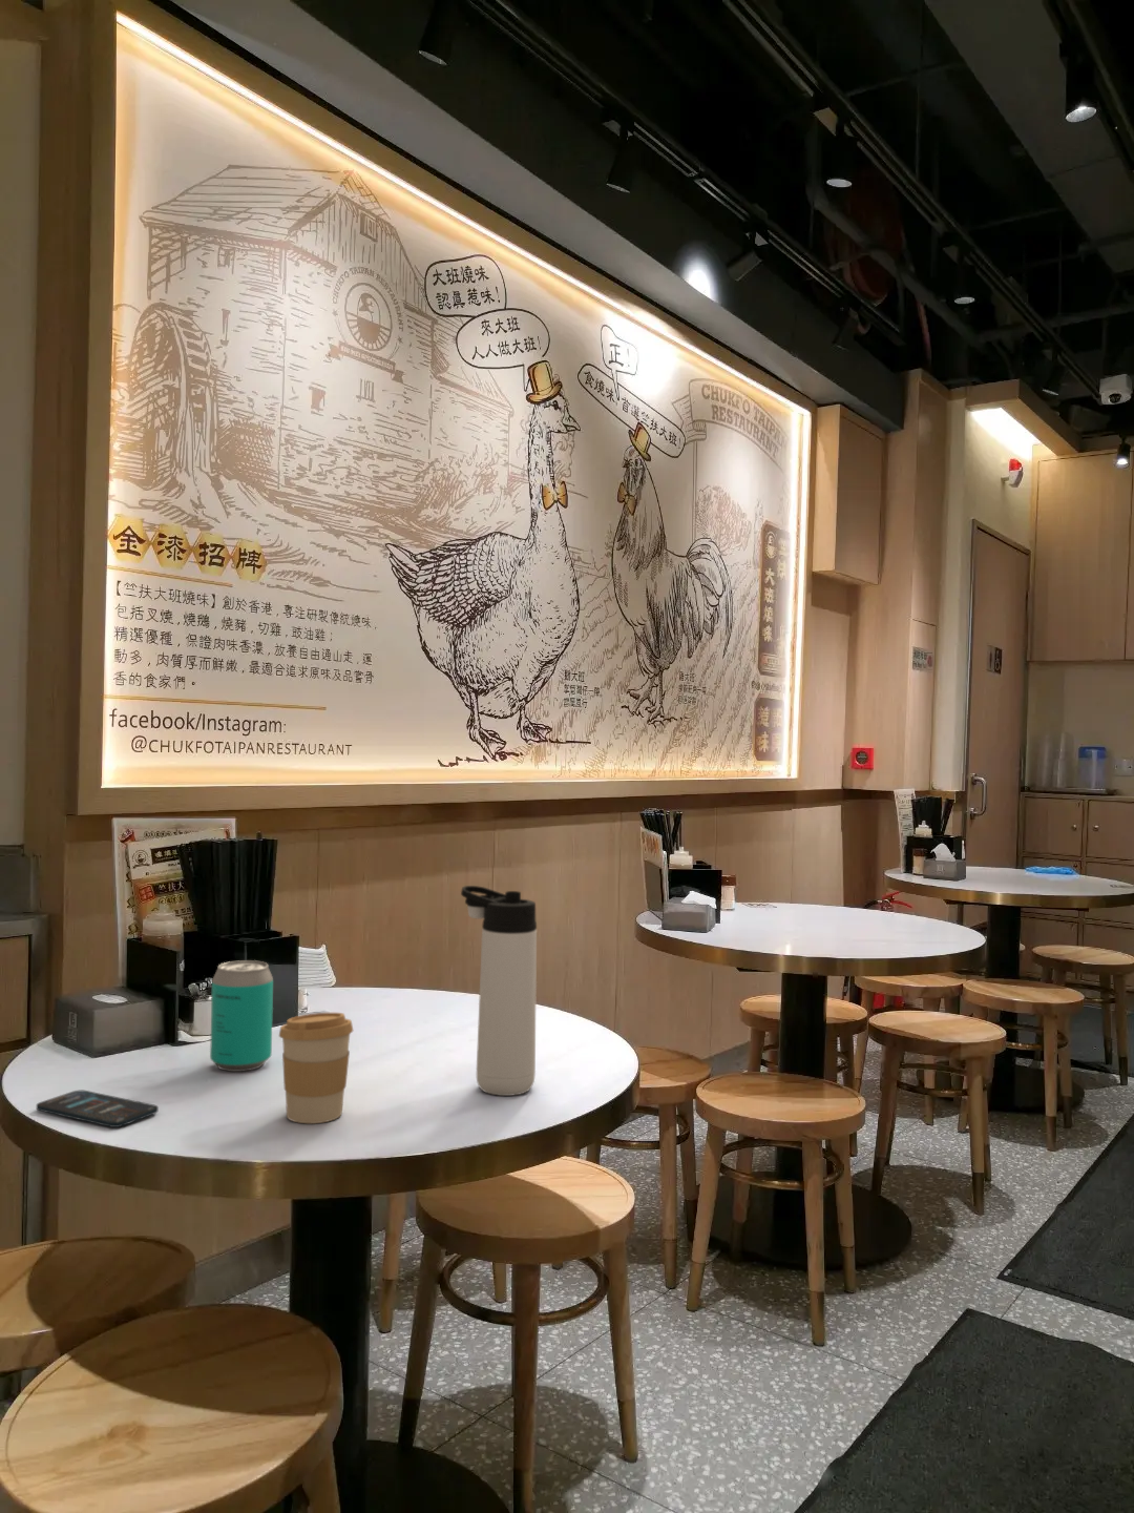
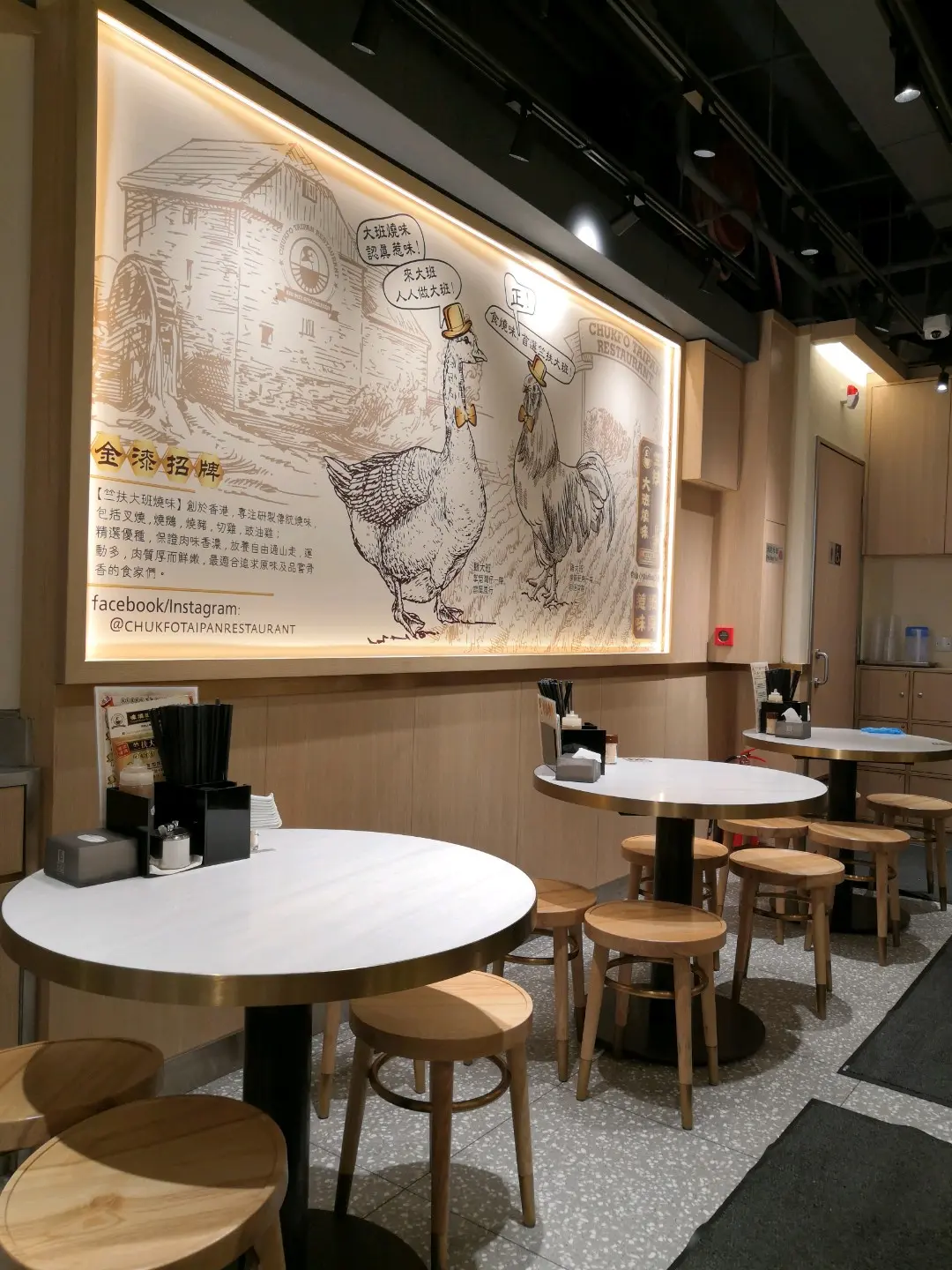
- beverage can [208,959,274,1072]
- coffee cup [279,1011,354,1125]
- smartphone [36,1090,160,1128]
- thermos bottle [460,885,537,1097]
